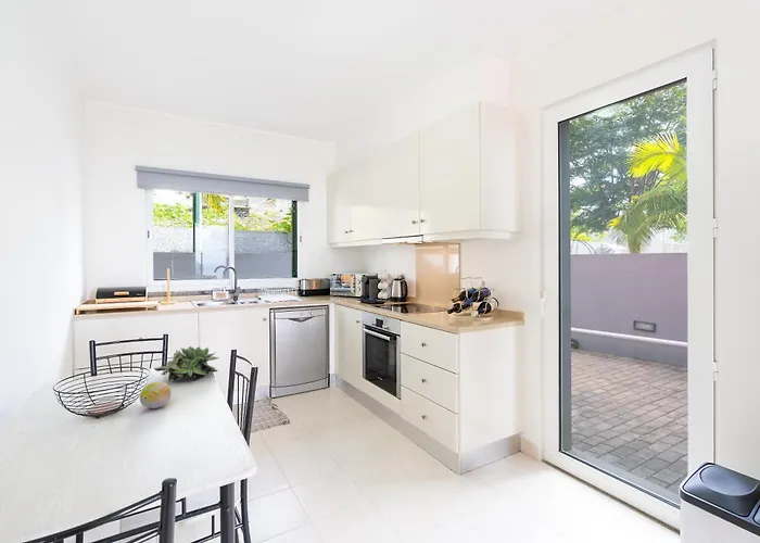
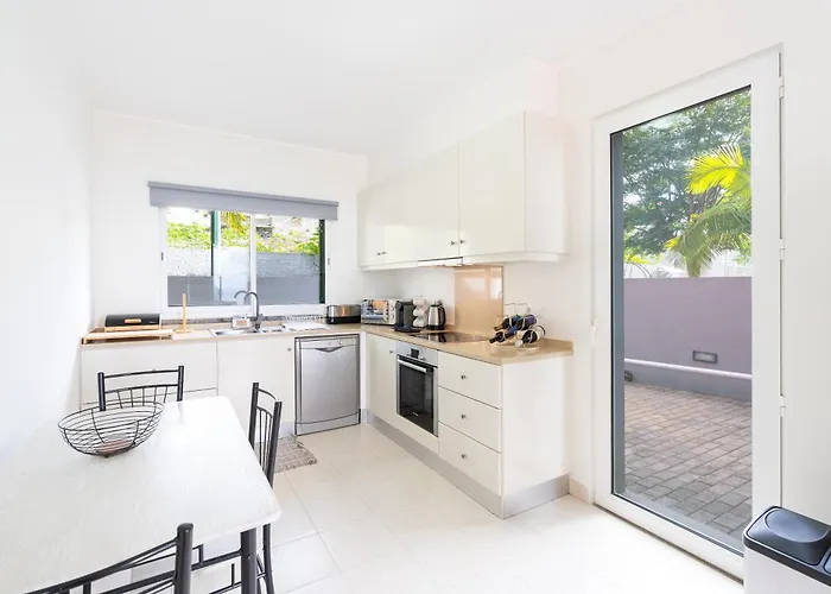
- fruit [139,381,173,409]
- succulent plant [153,345,220,382]
